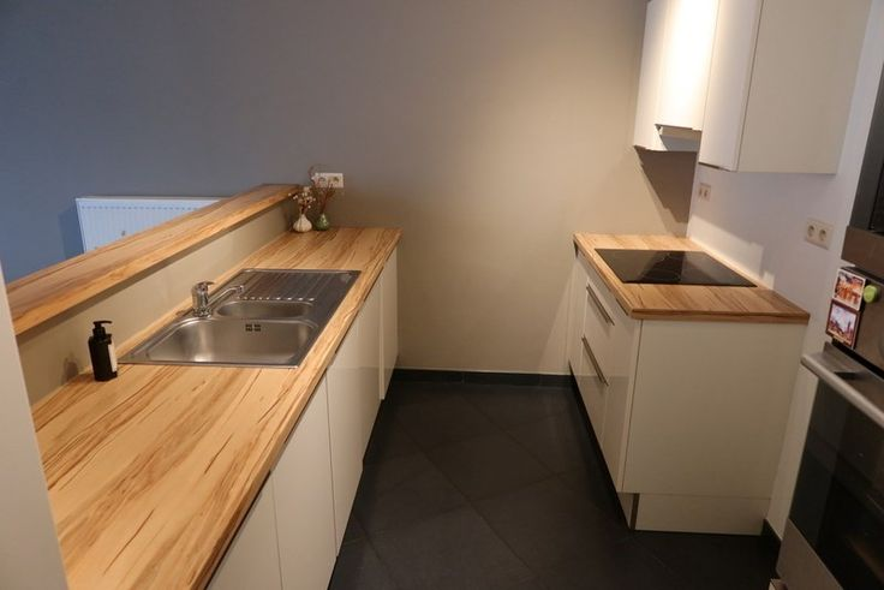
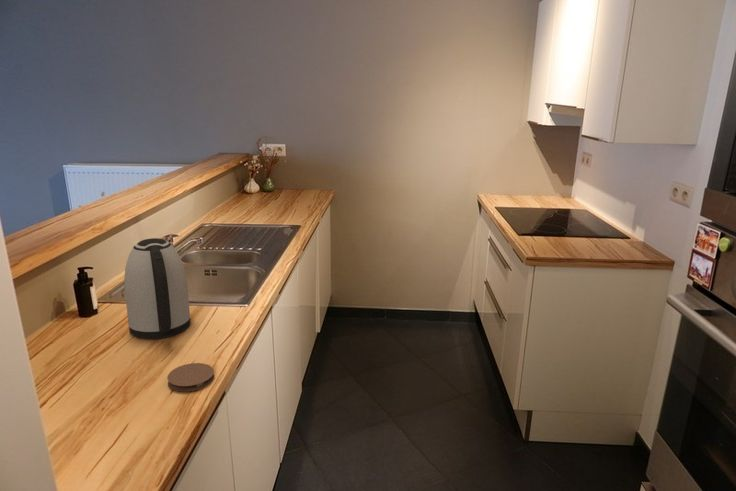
+ kettle [123,237,192,340]
+ coaster [166,362,215,393]
